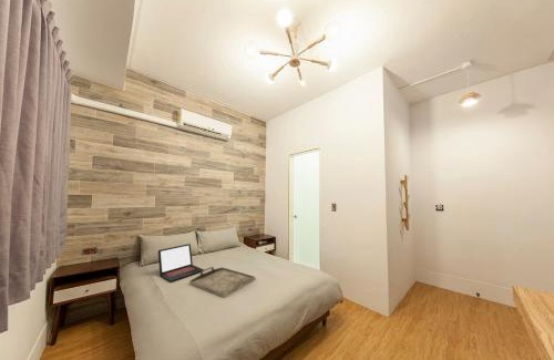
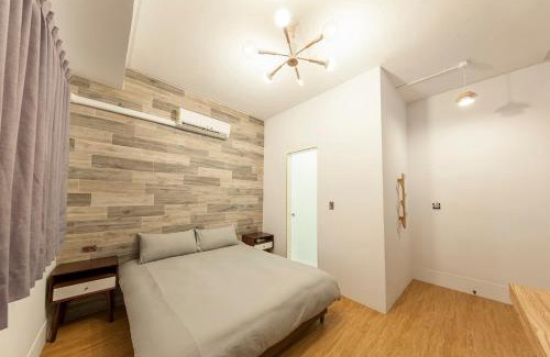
- laptop [157,243,204,282]
- serving tray [188,266,257,299]
